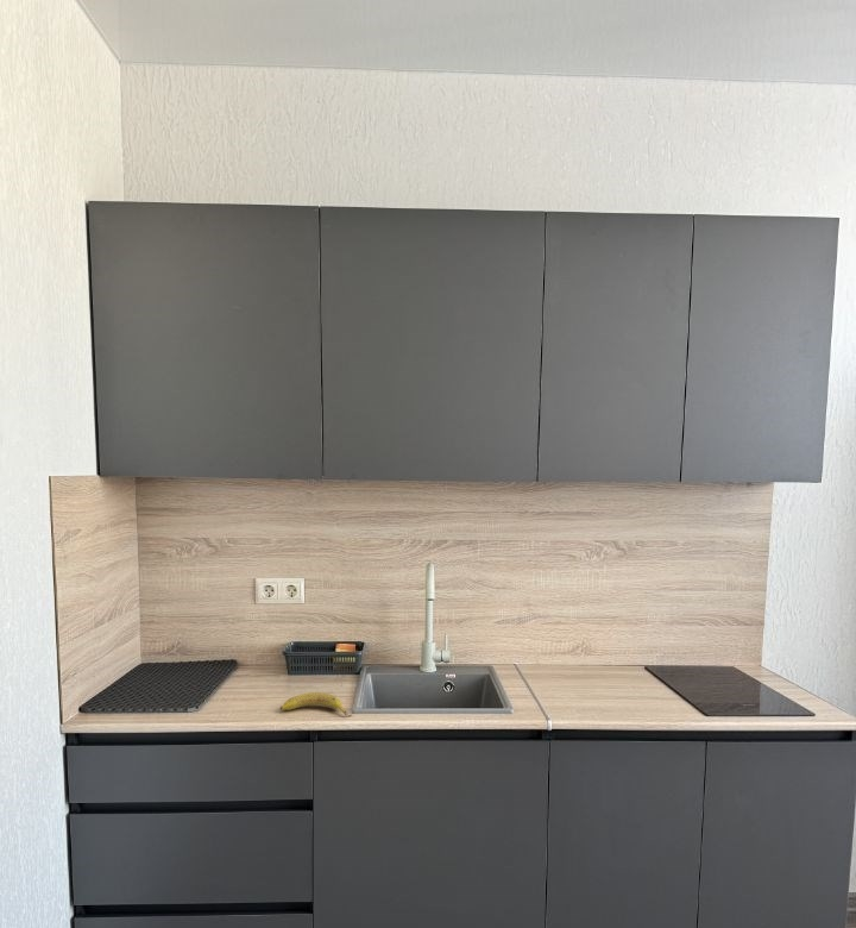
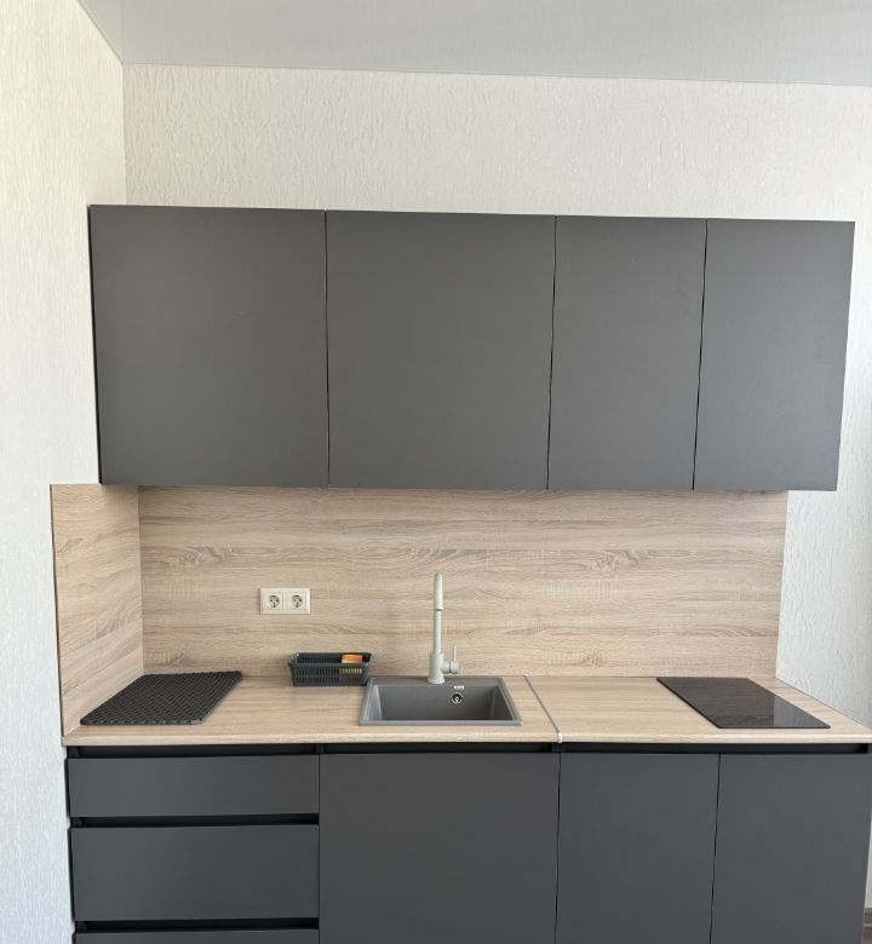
- fruit [279,691,353,717]
